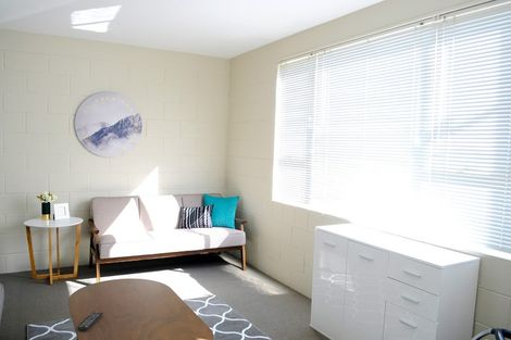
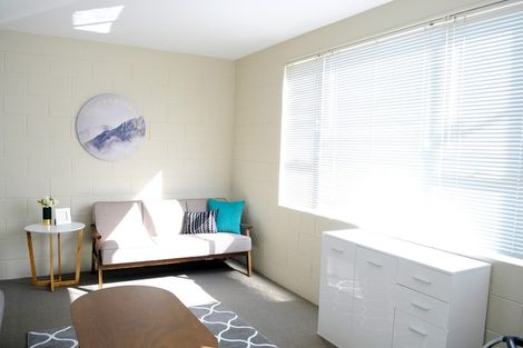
- remote control [76,311,104,332]
